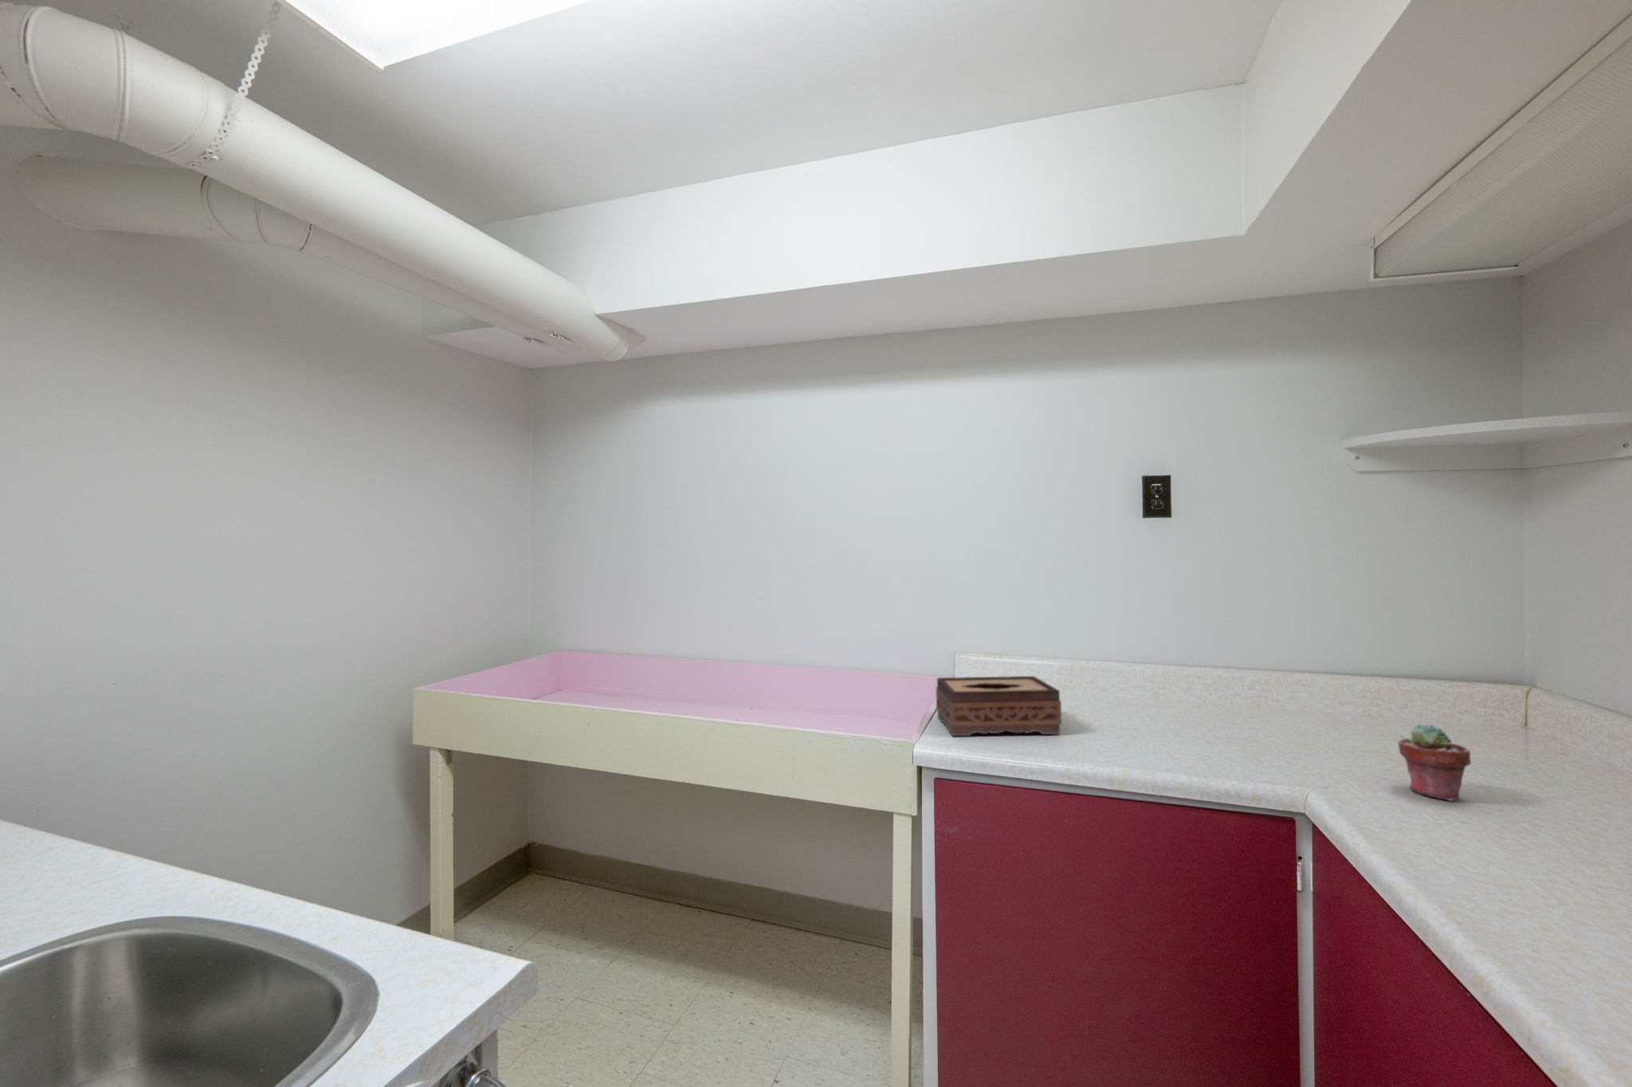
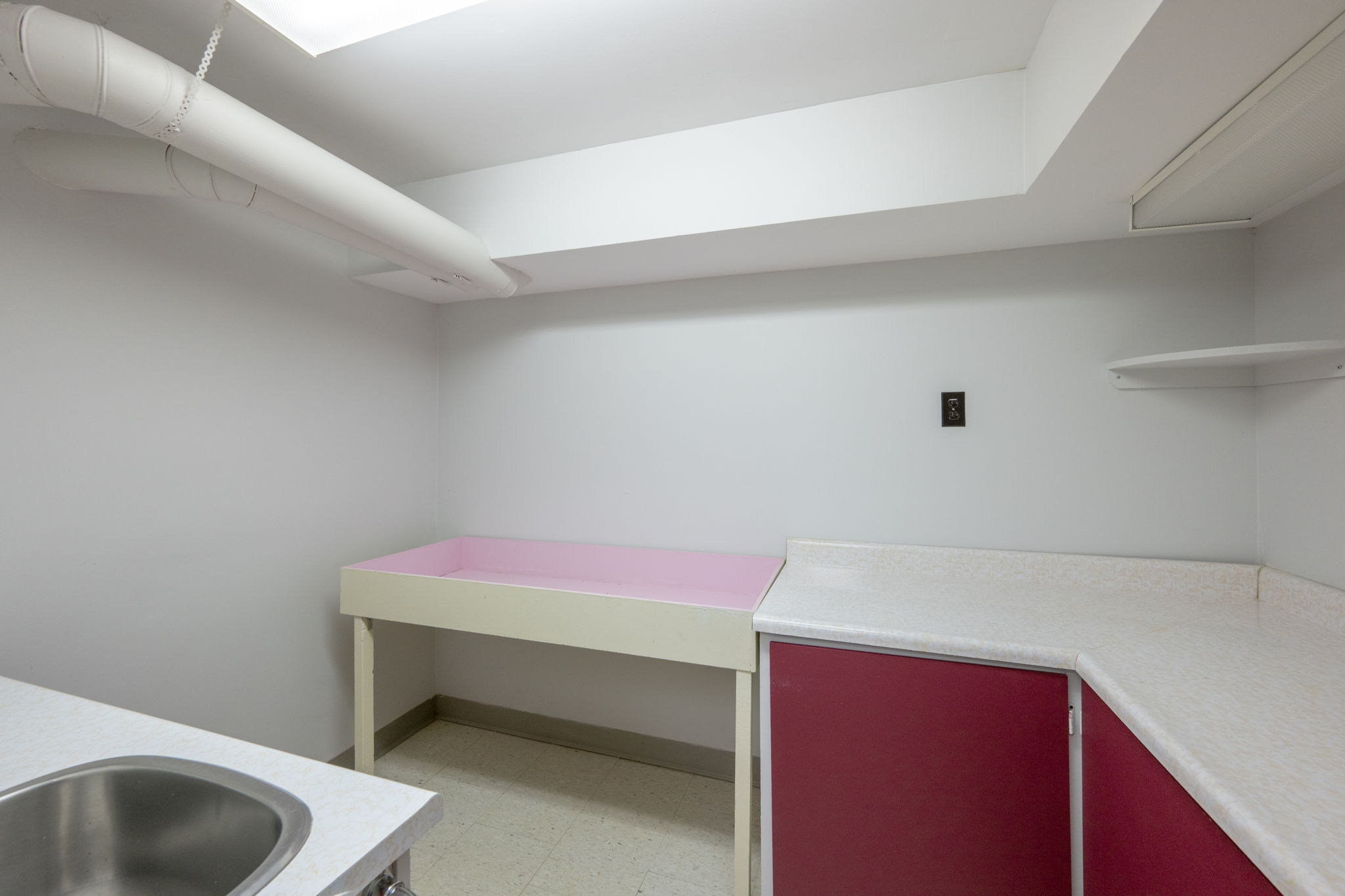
- potted succulent [1398,724,1472,802]
- tissue box [936,676,1062,736]
